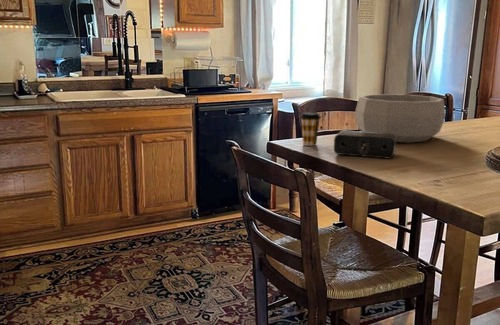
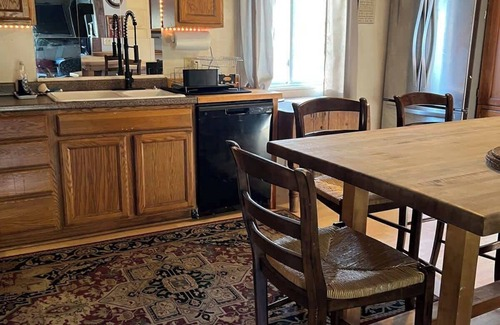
- speaker [333,130,397,160]
- decorative bowl [355,93,446,144]
- coffee cup [299,111,322,147]
